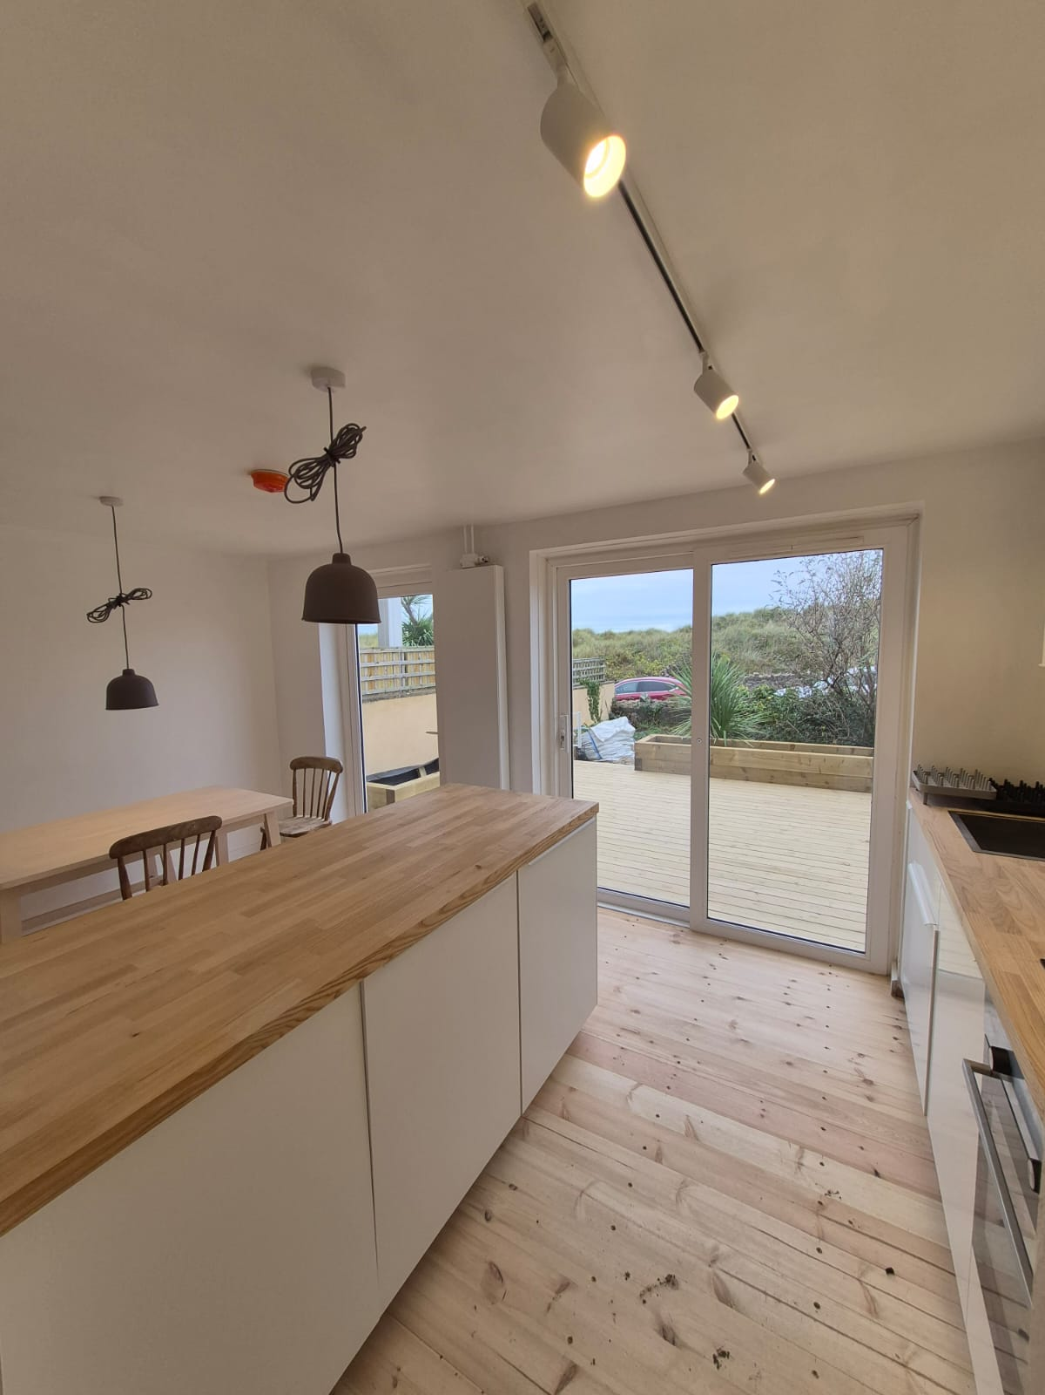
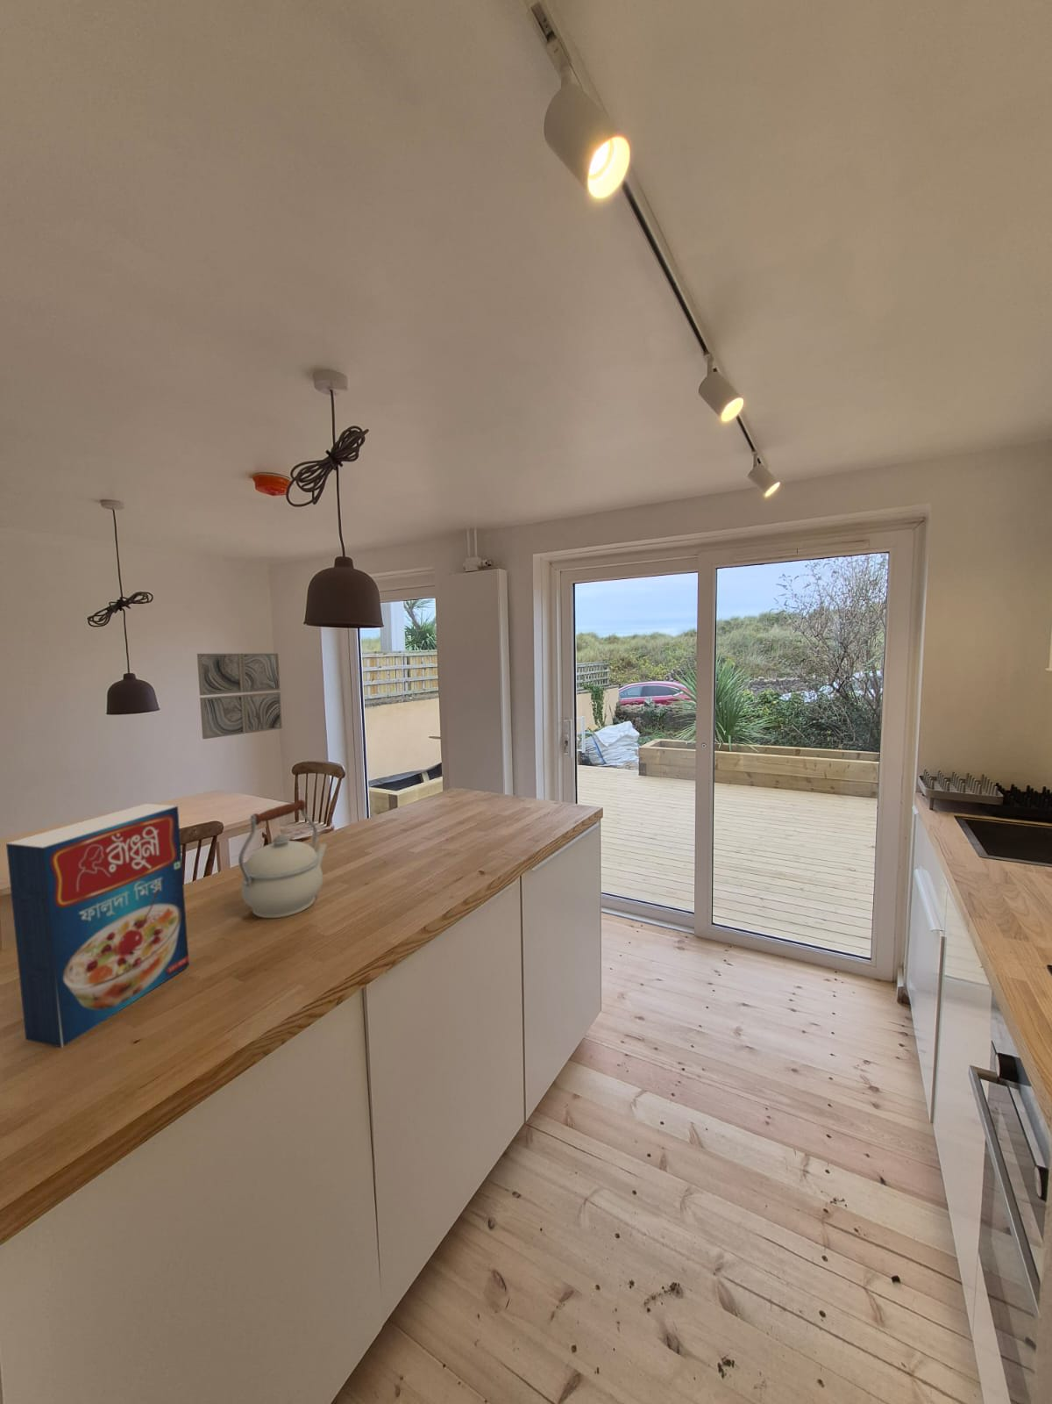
+ wall art [197,653,283,740]
+ cereal box [6,803,190,1049]
+ kettle [238,798,328,919]
